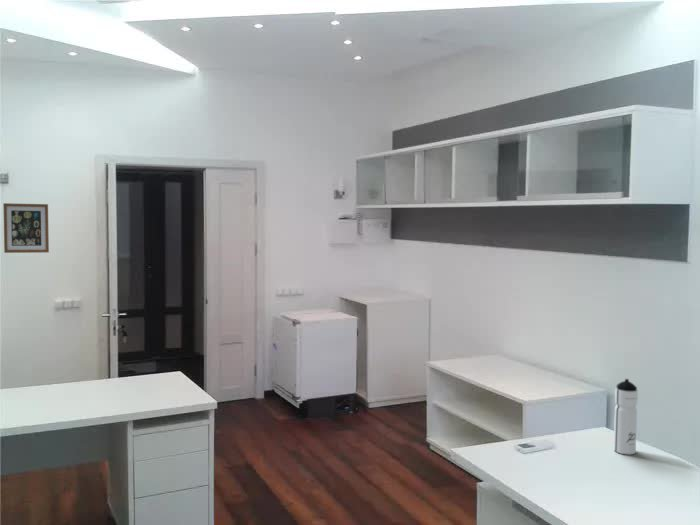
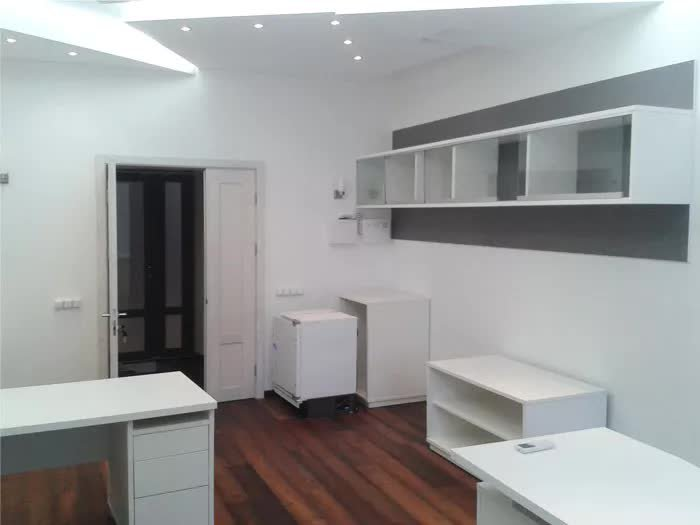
- water bottle [613,378,639,455]
- wall art [2,202,50,254]
